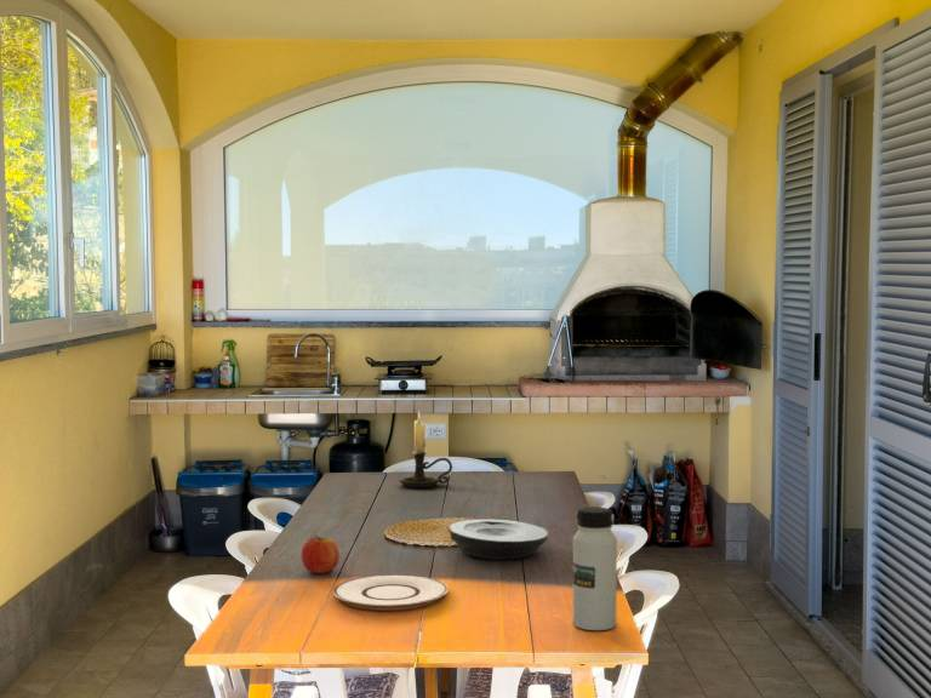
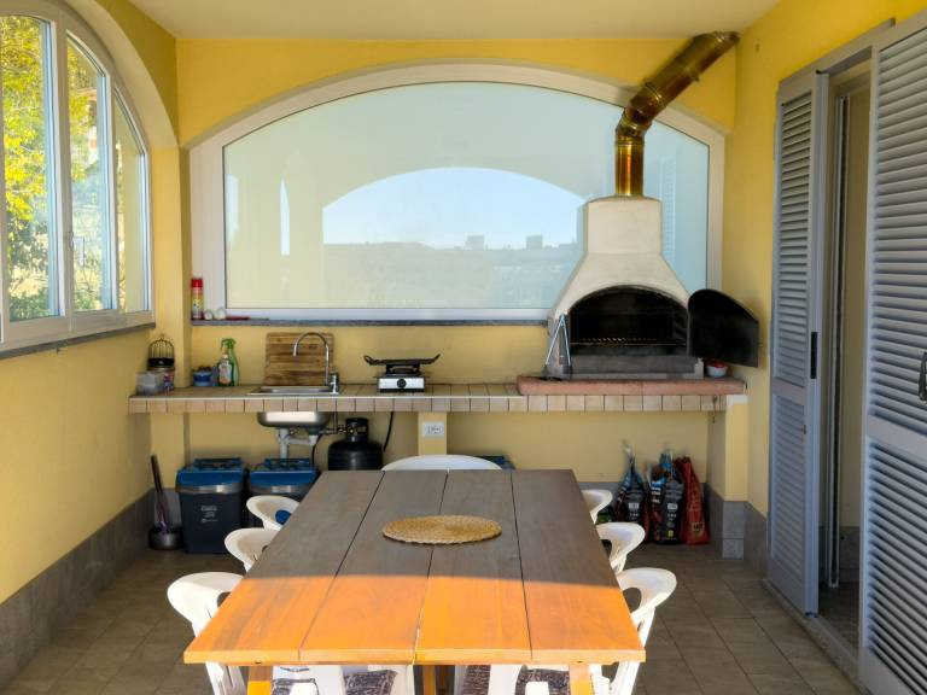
- plate [332,573,450,612]
- candle holder [398,411,453,488]
- fruit [299,533,341,574]
- water bottle [572,505,618,631]
- plate [449,519,549,561]
